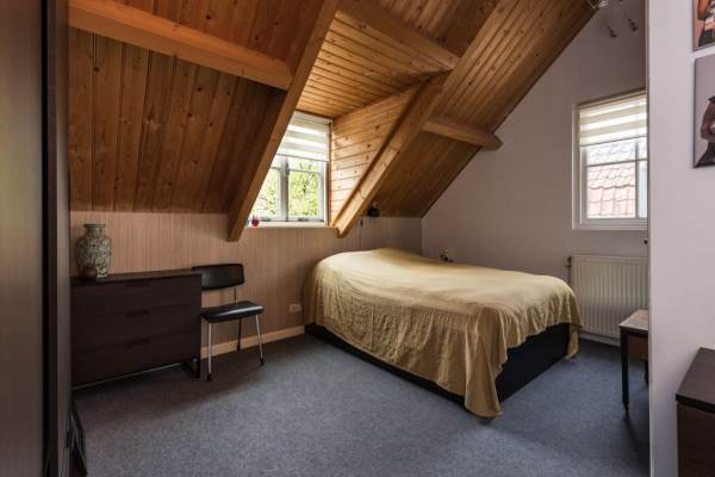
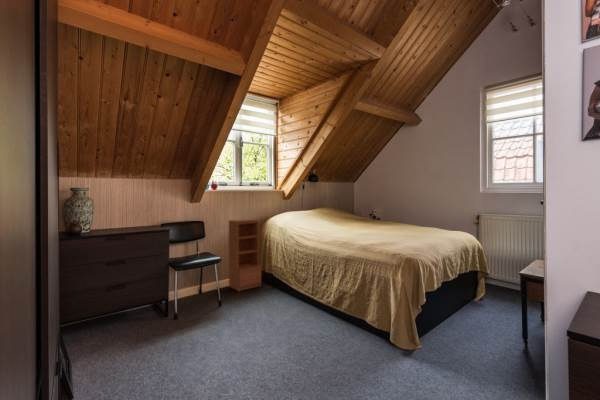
+ bookcase [227,218,262,292]
